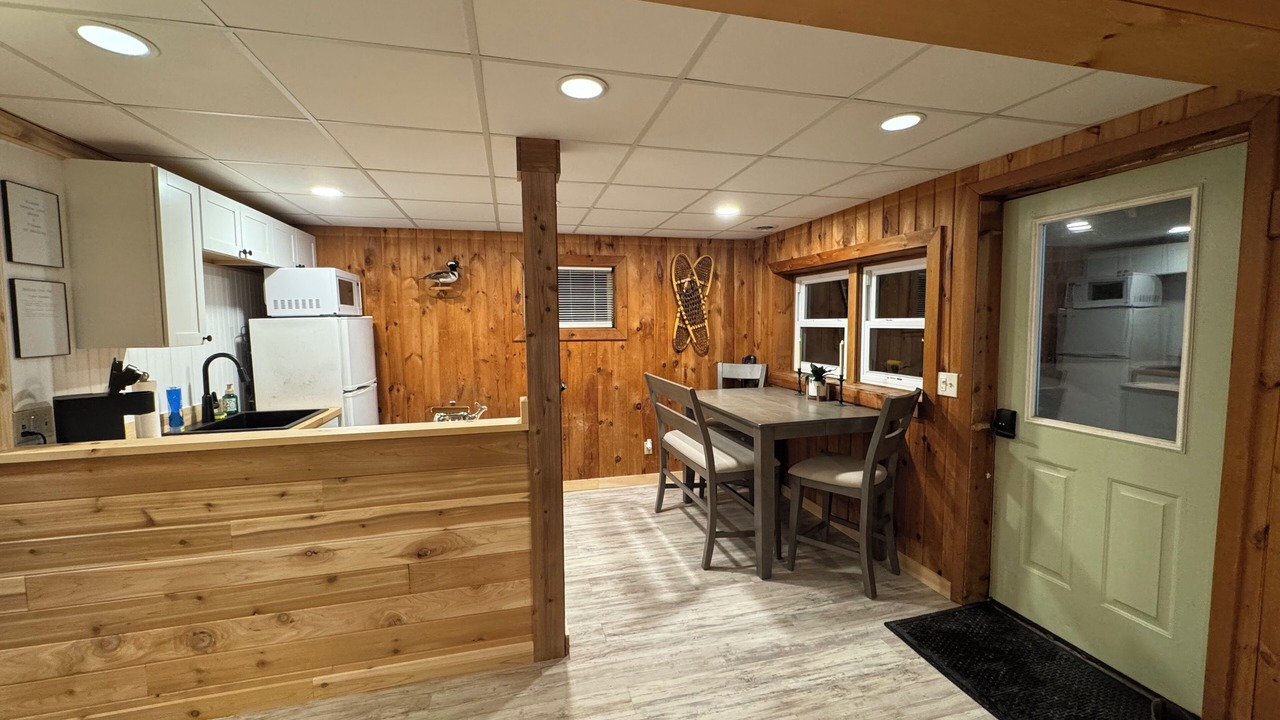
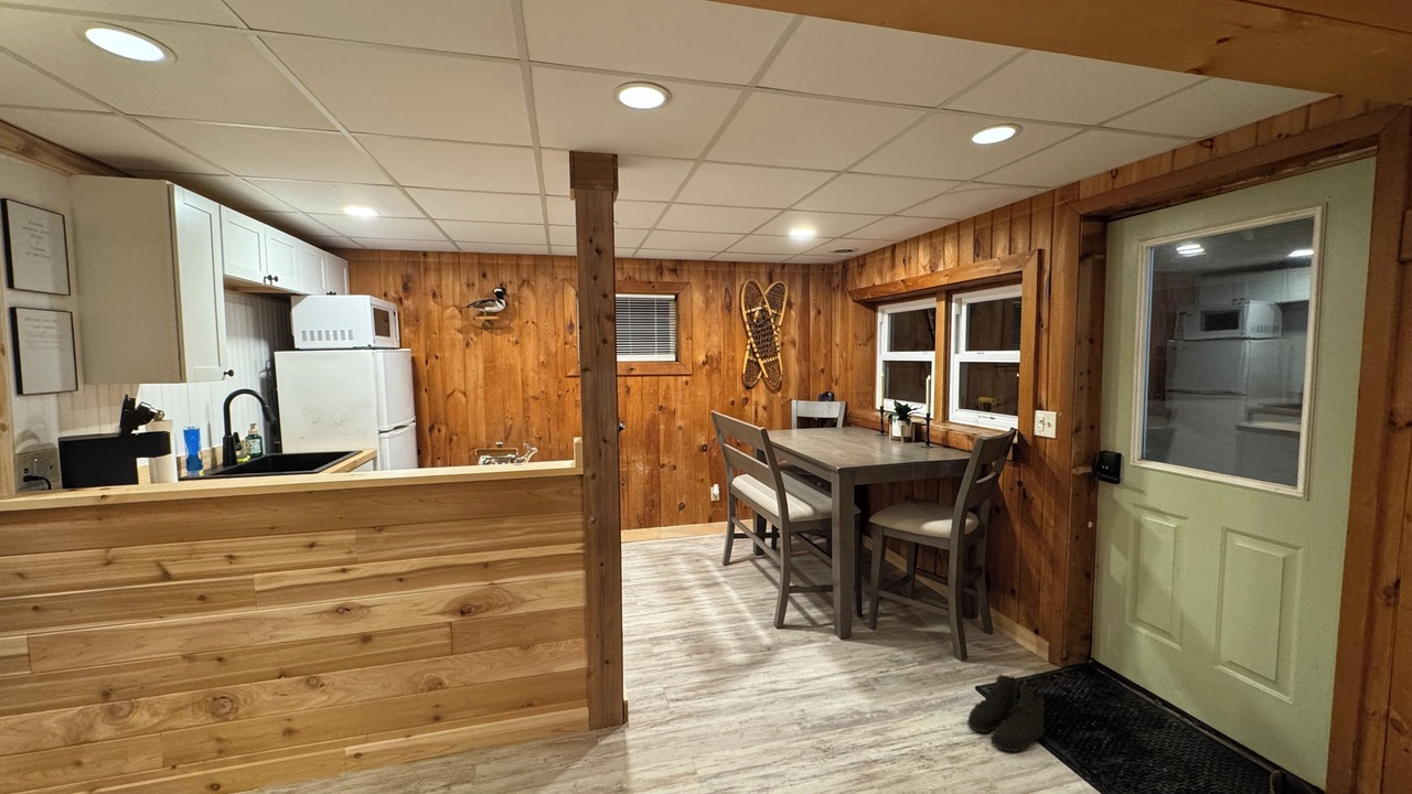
+ boots [966,673,1046,753]
